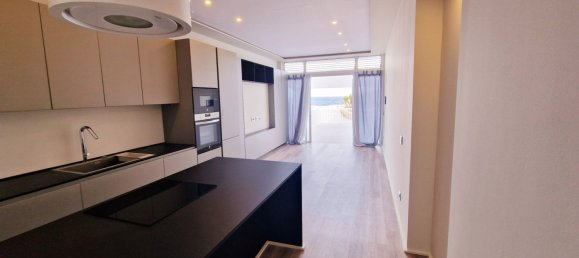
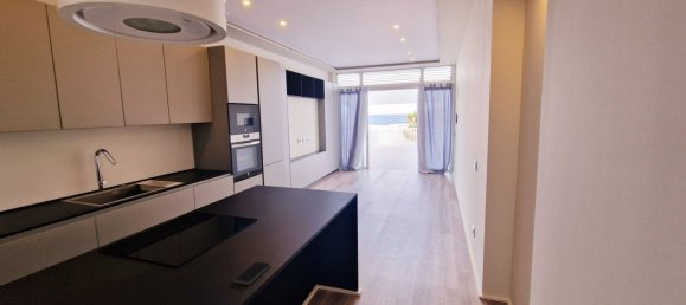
+ smartphone [232,260,271,286]
